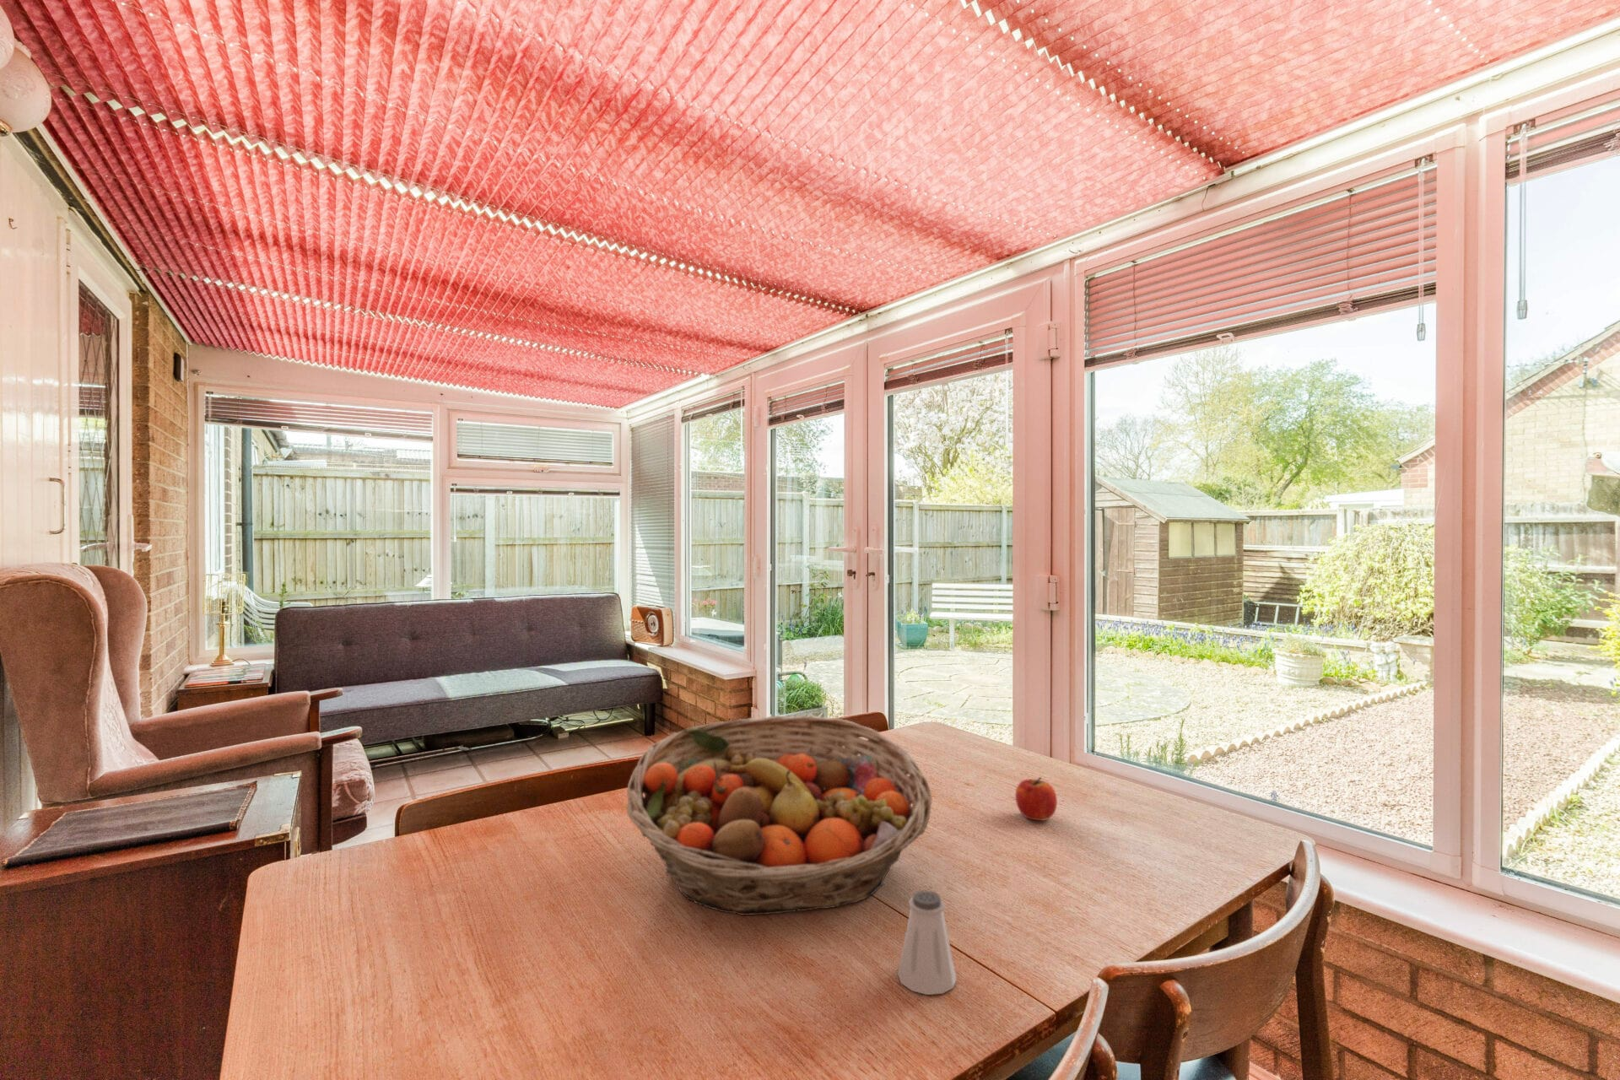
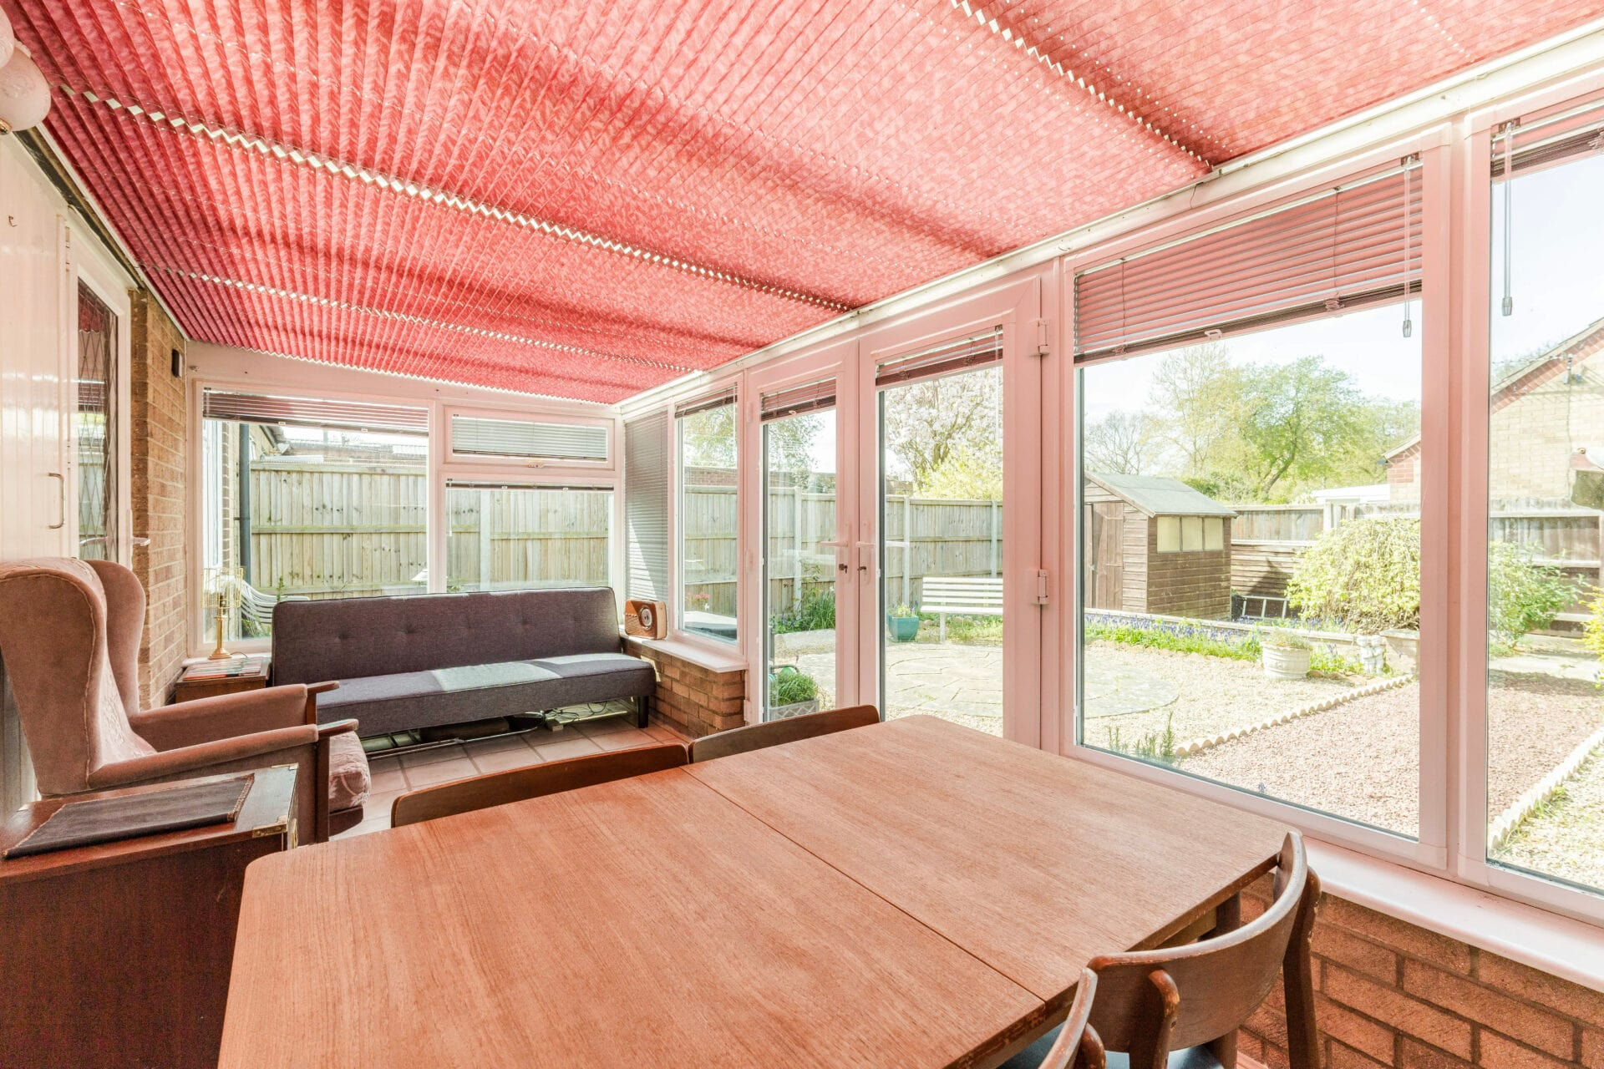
- fruit basket [626,715,933,916]
- saltshaker [897,890,957,996]
- fruit [1014,776,1058,822]
